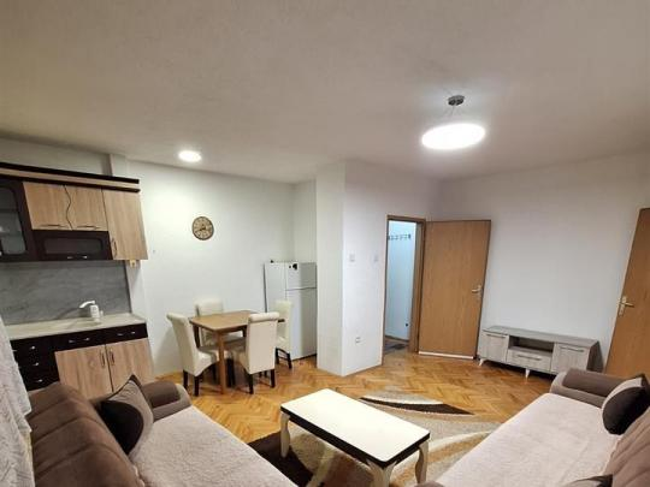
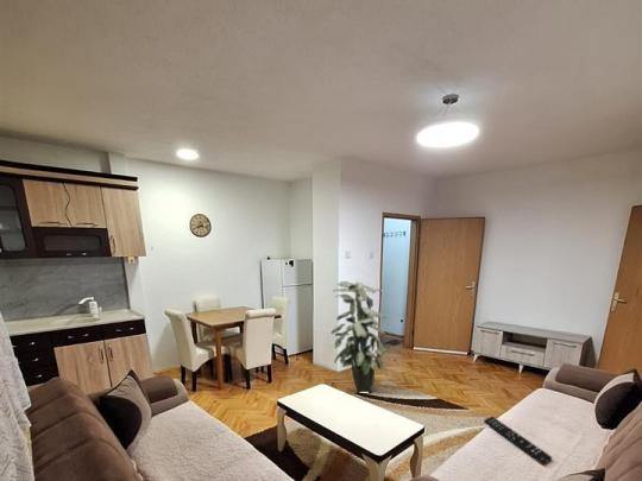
+ remote control [483,416,553,467]
+ indoor plant [331,280,389,393]
